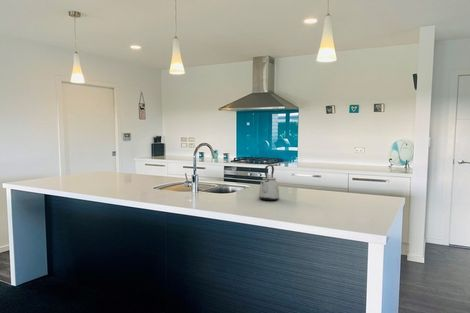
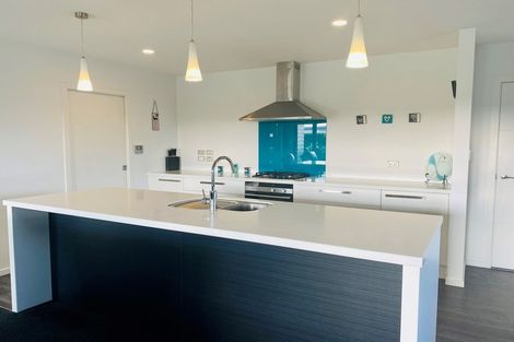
- kettle [258,164,280,201]
